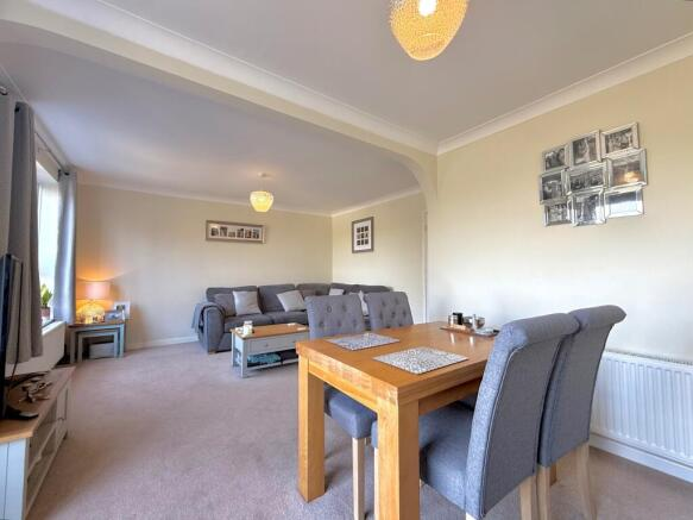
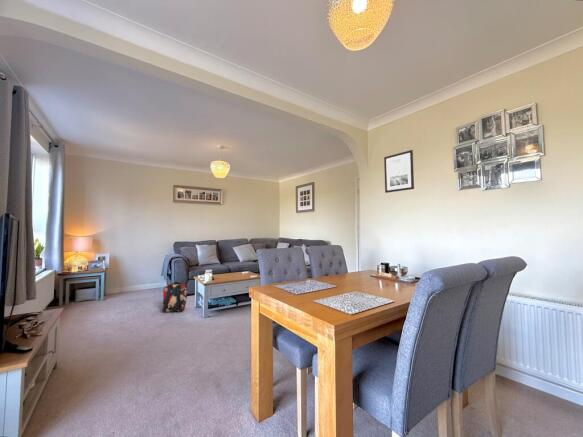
+ wall art [383,149,415,194]
+ backpack [161,281,189,313]
